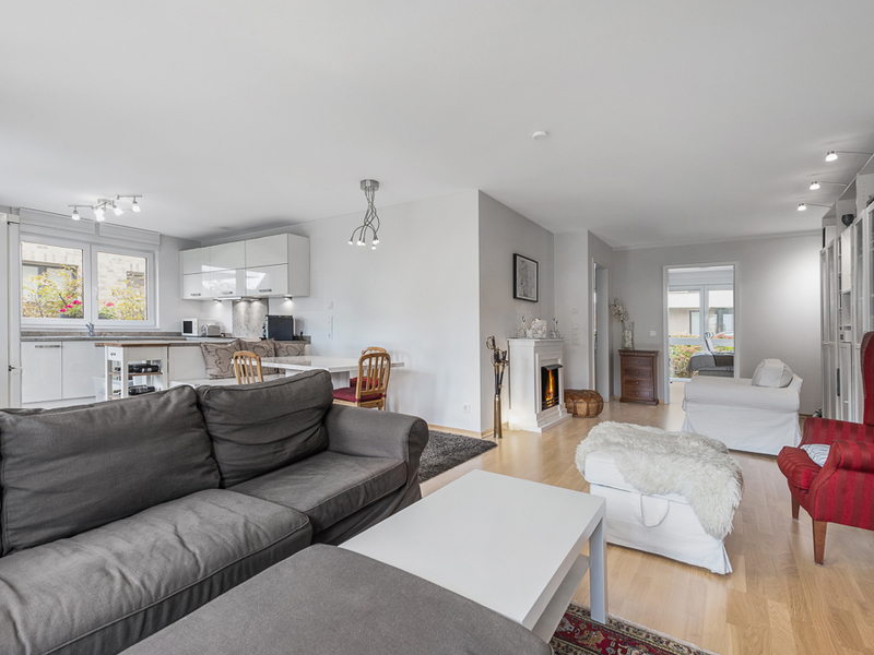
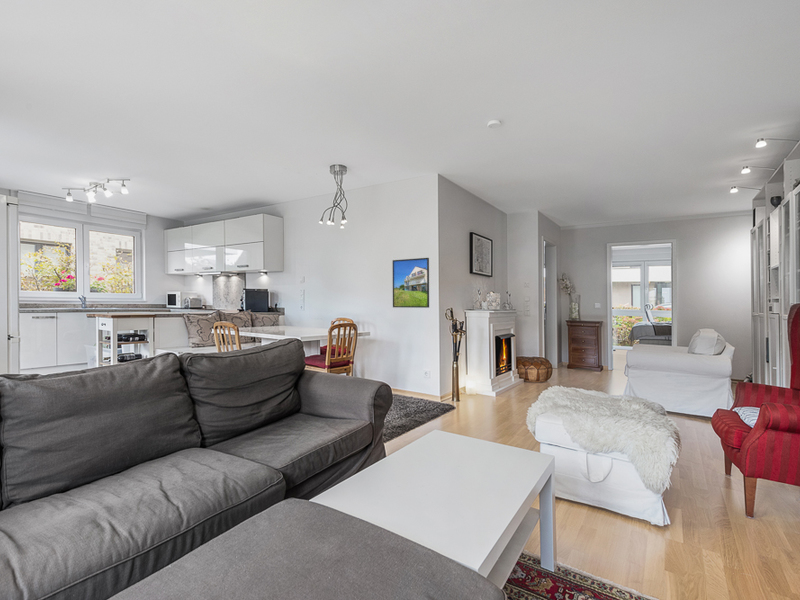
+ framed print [392,257,430,309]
